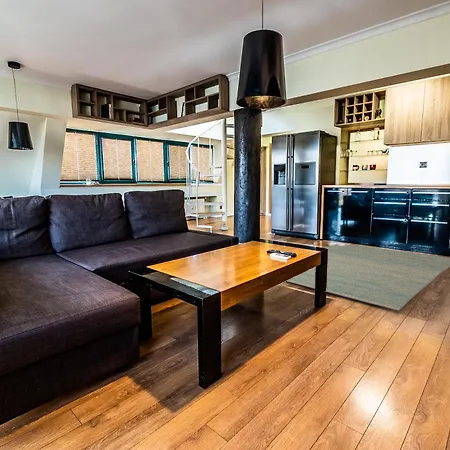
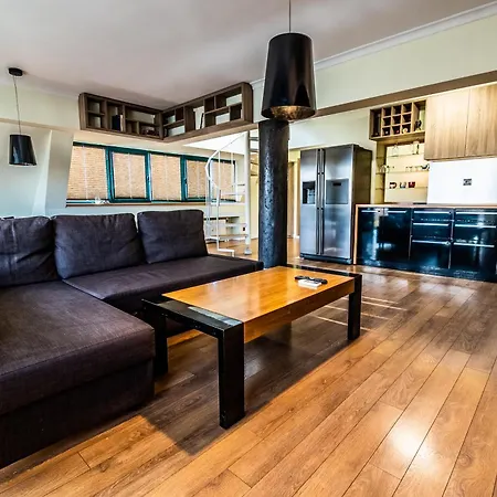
- rug [287,243,450,311]
